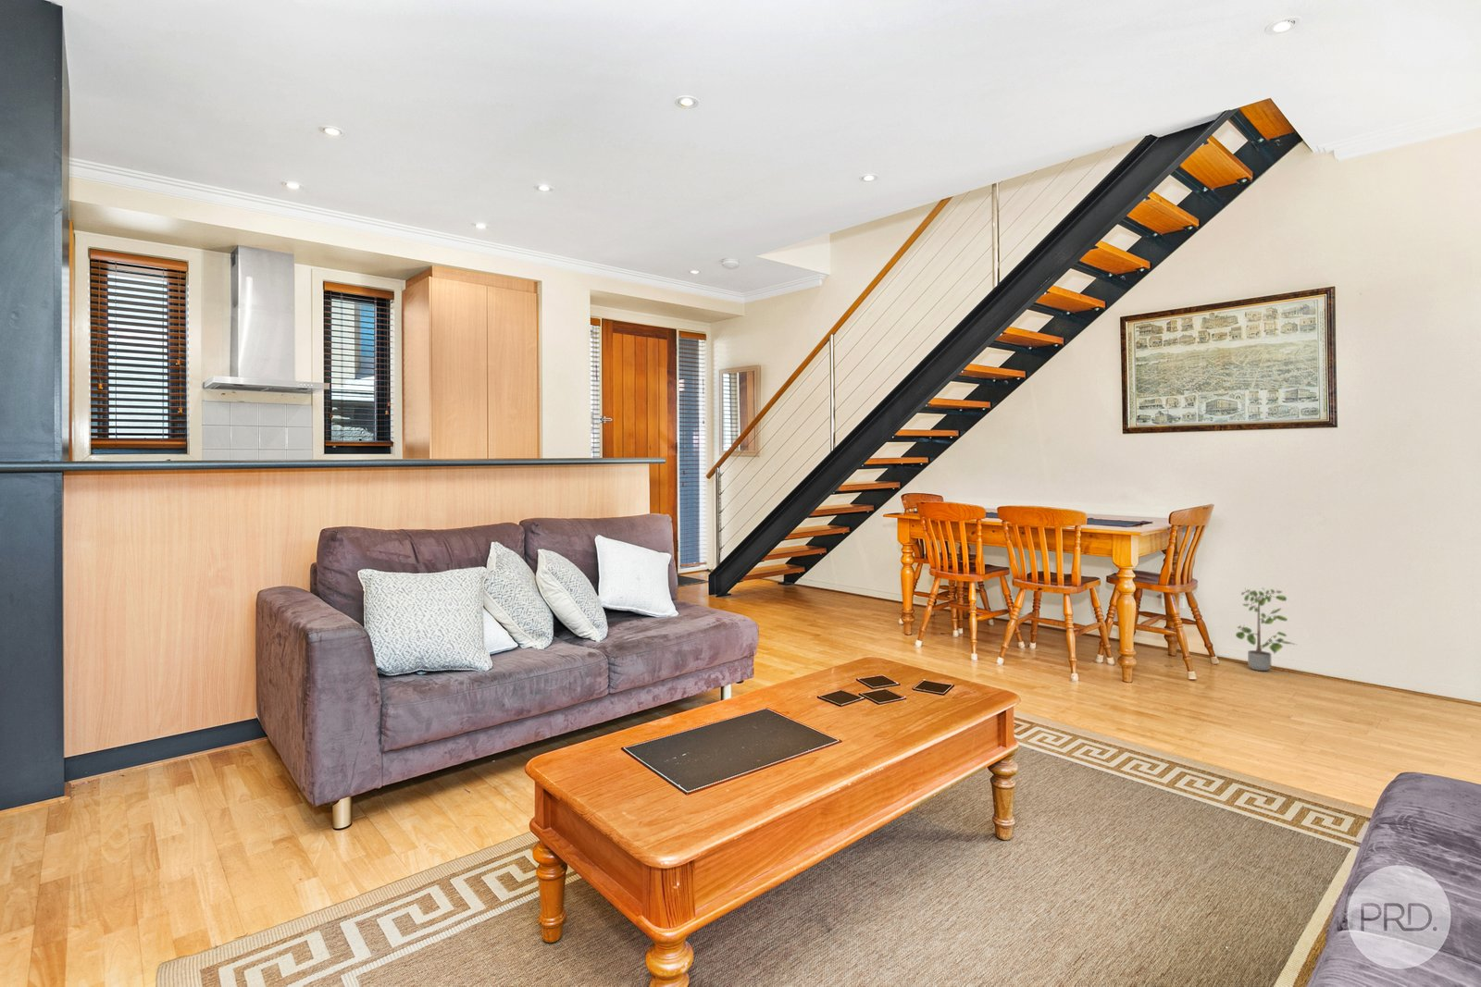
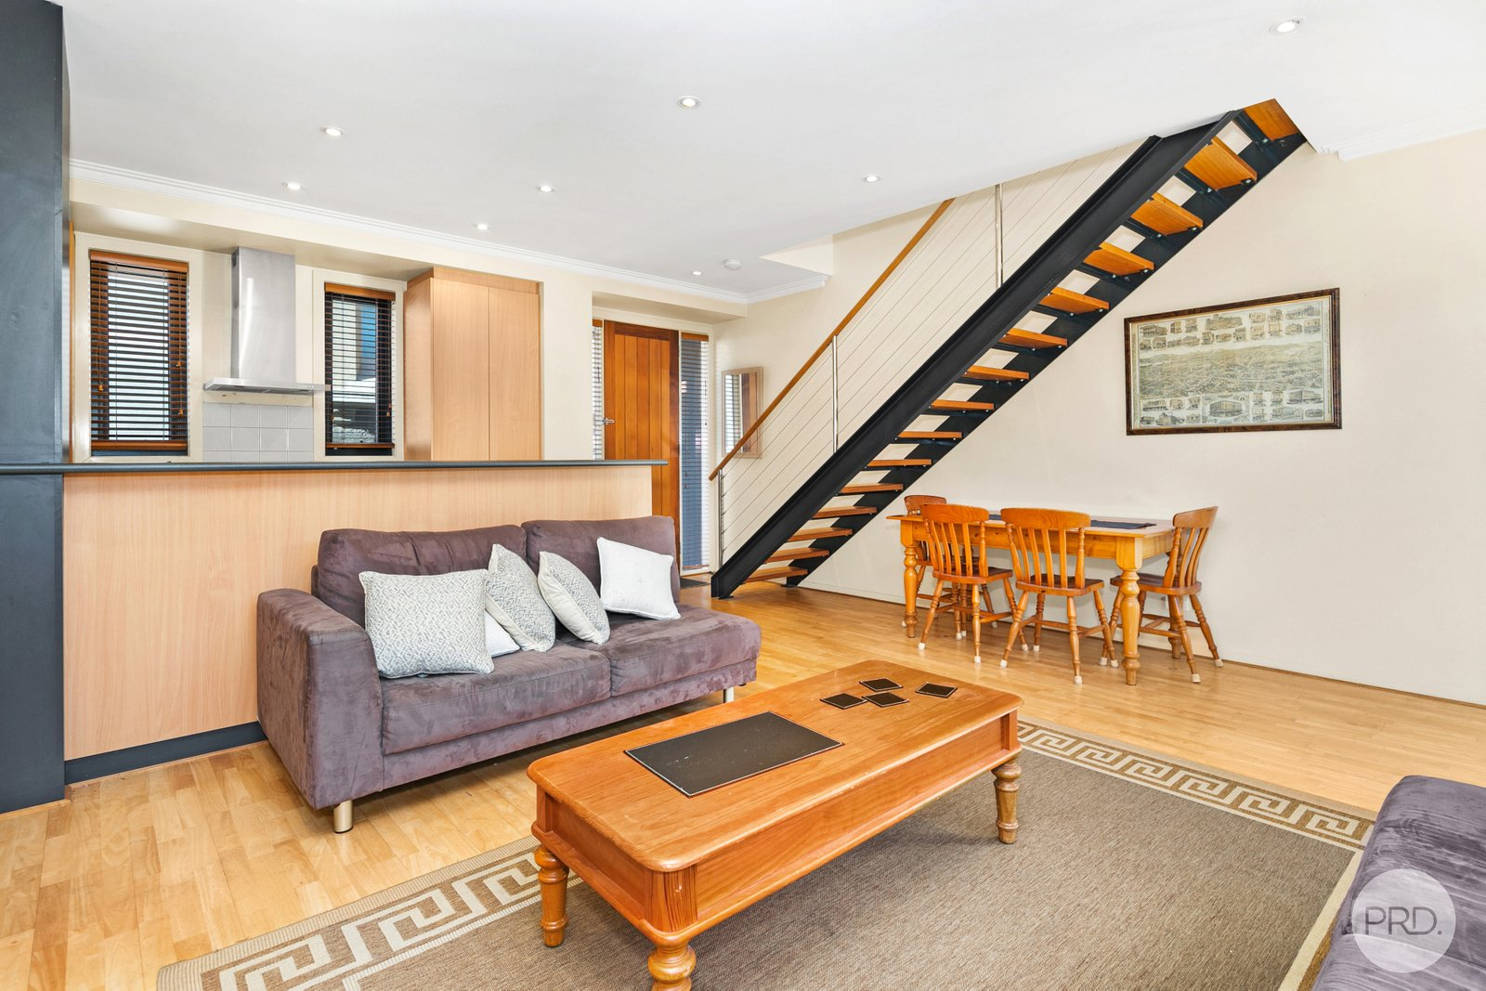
- potted plant [1235,587,1297,672]
